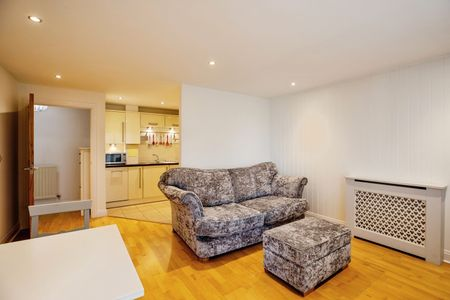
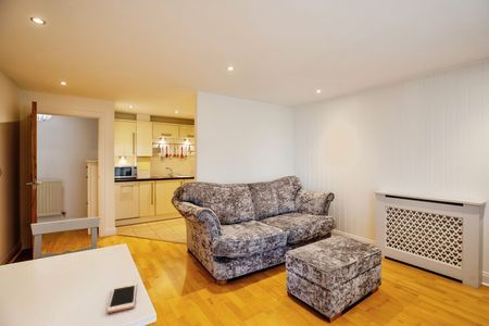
+ cell phone [106,281,138,314]
